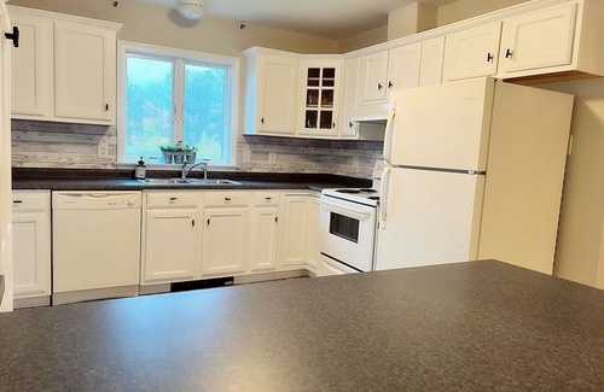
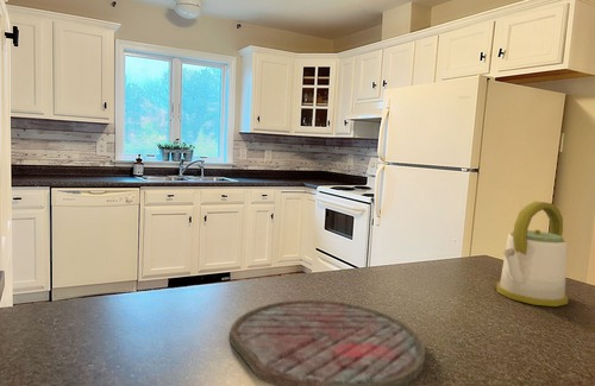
+ cutting board [228,299,426,386]
+ kettle [495,200,569,308]
